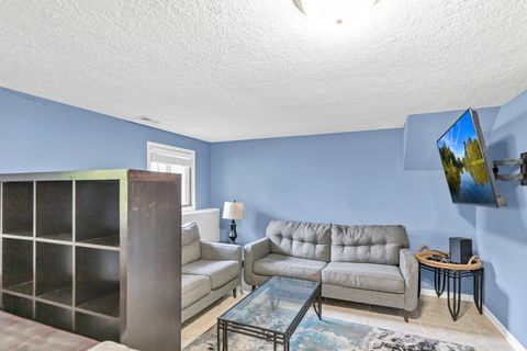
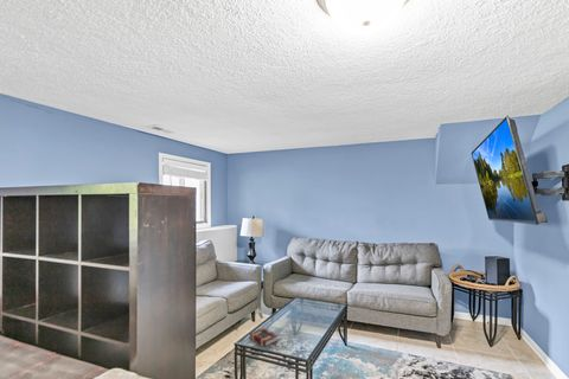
+ book [249,327,280,348]
